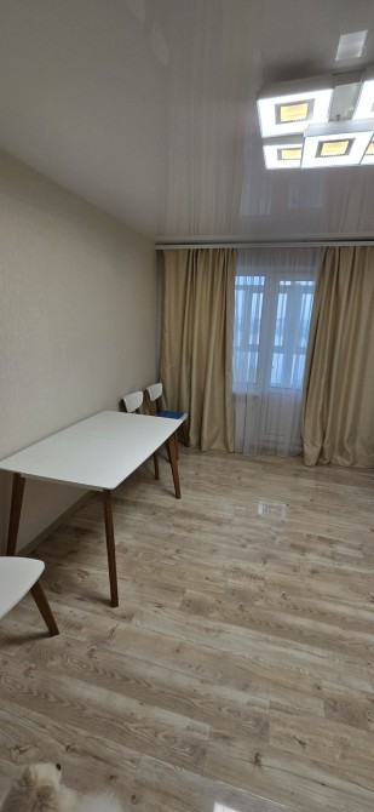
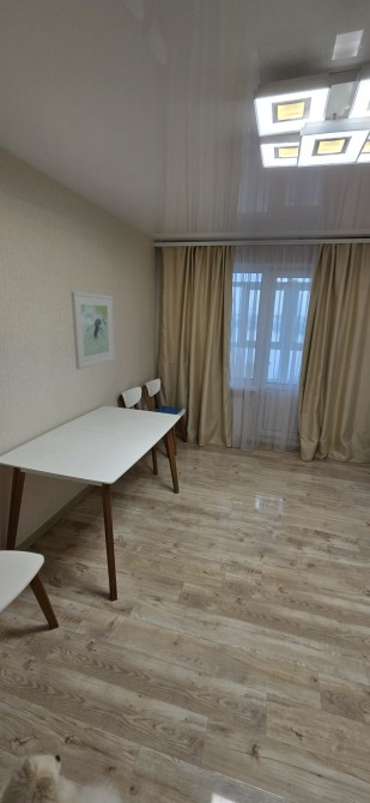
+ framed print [69,290,116,370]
